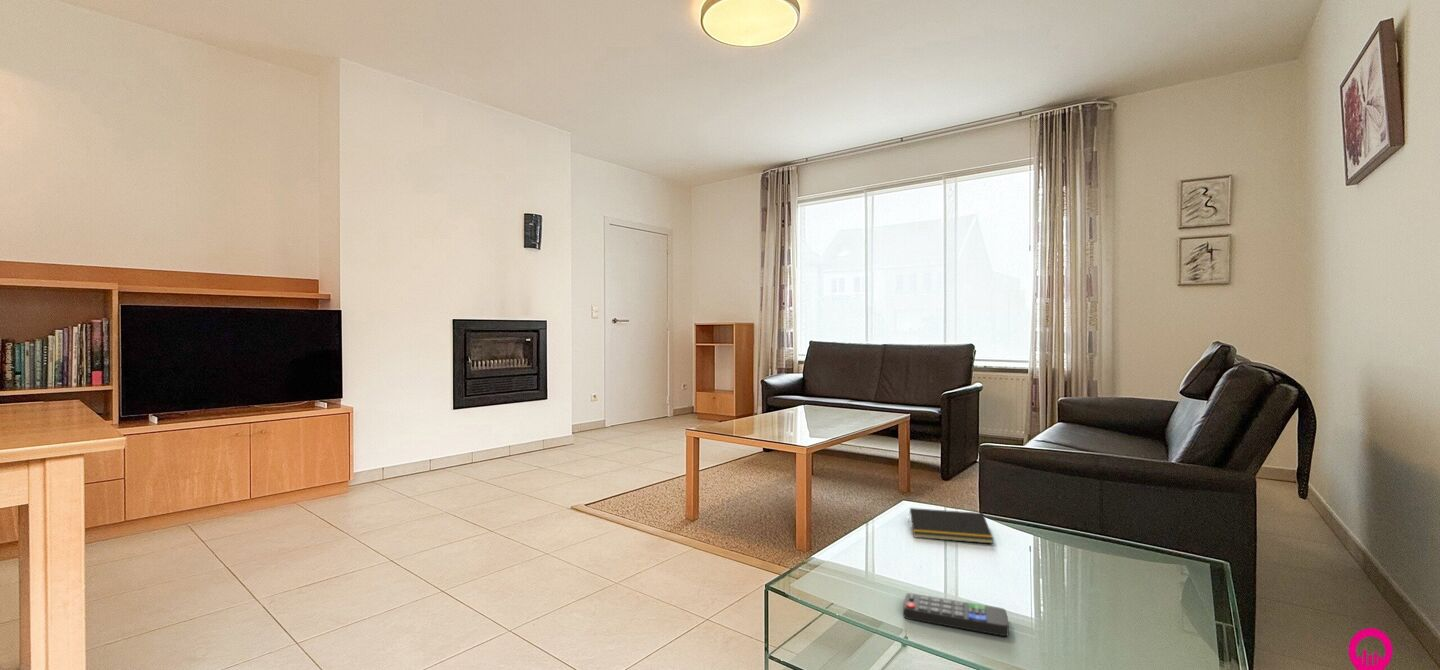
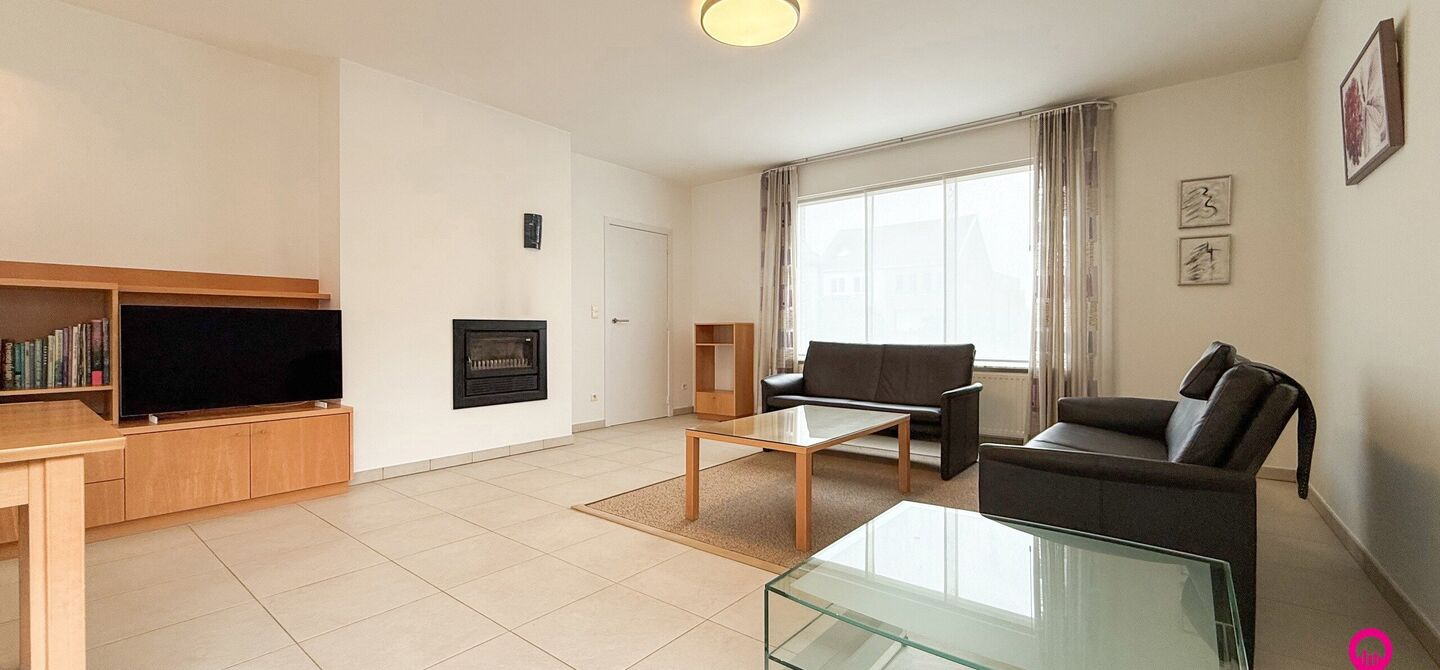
- notepad [907,507,995,545]
- remote control [903,592,1010,637]
